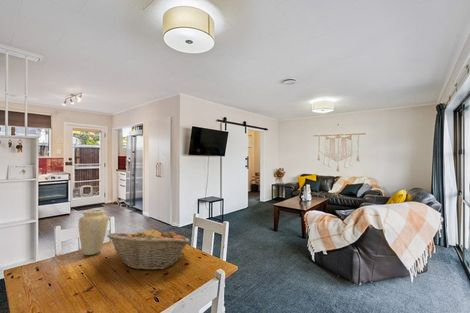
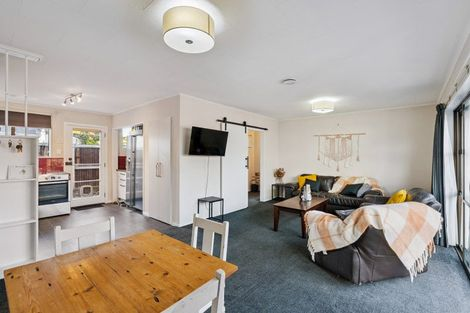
- fruit basket [106,227,191,271]
- vase [77,209,109,256]
